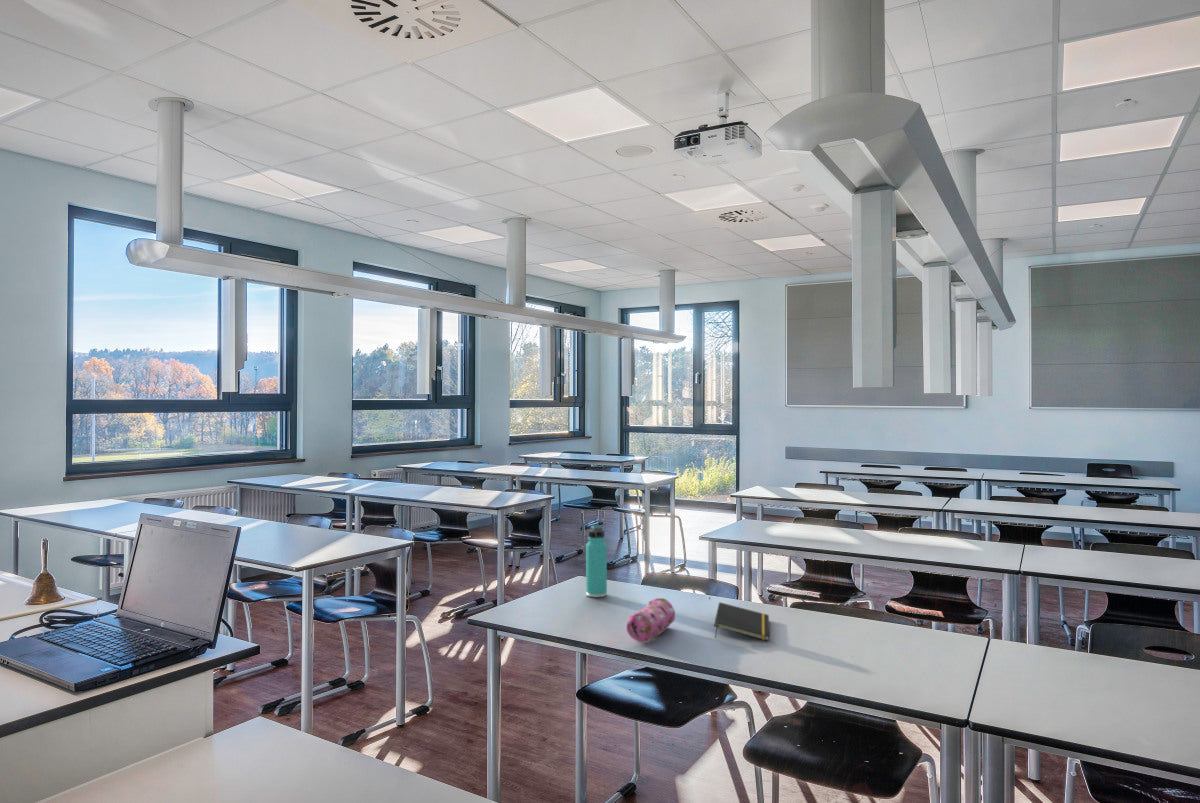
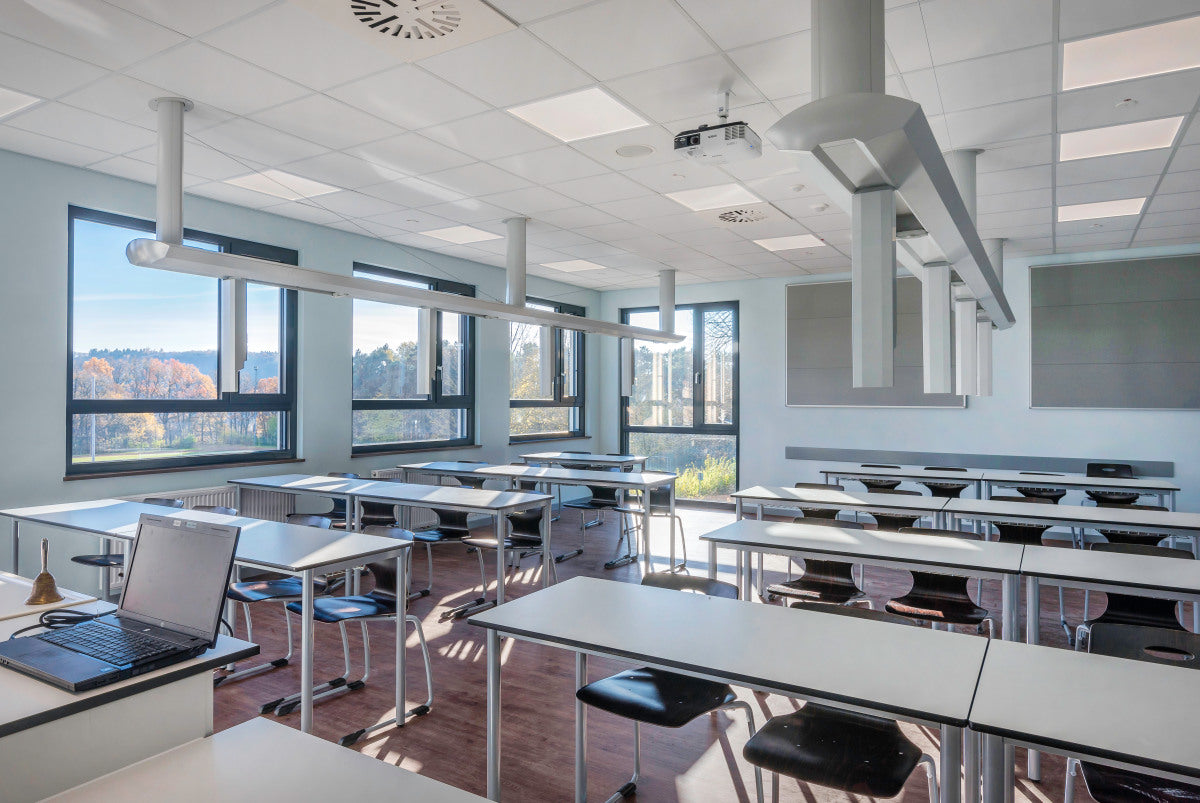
- notepad [713,601,770,642]
- pencil case [626,597,676,643]
- thermos bottle [585,524,608,598]
